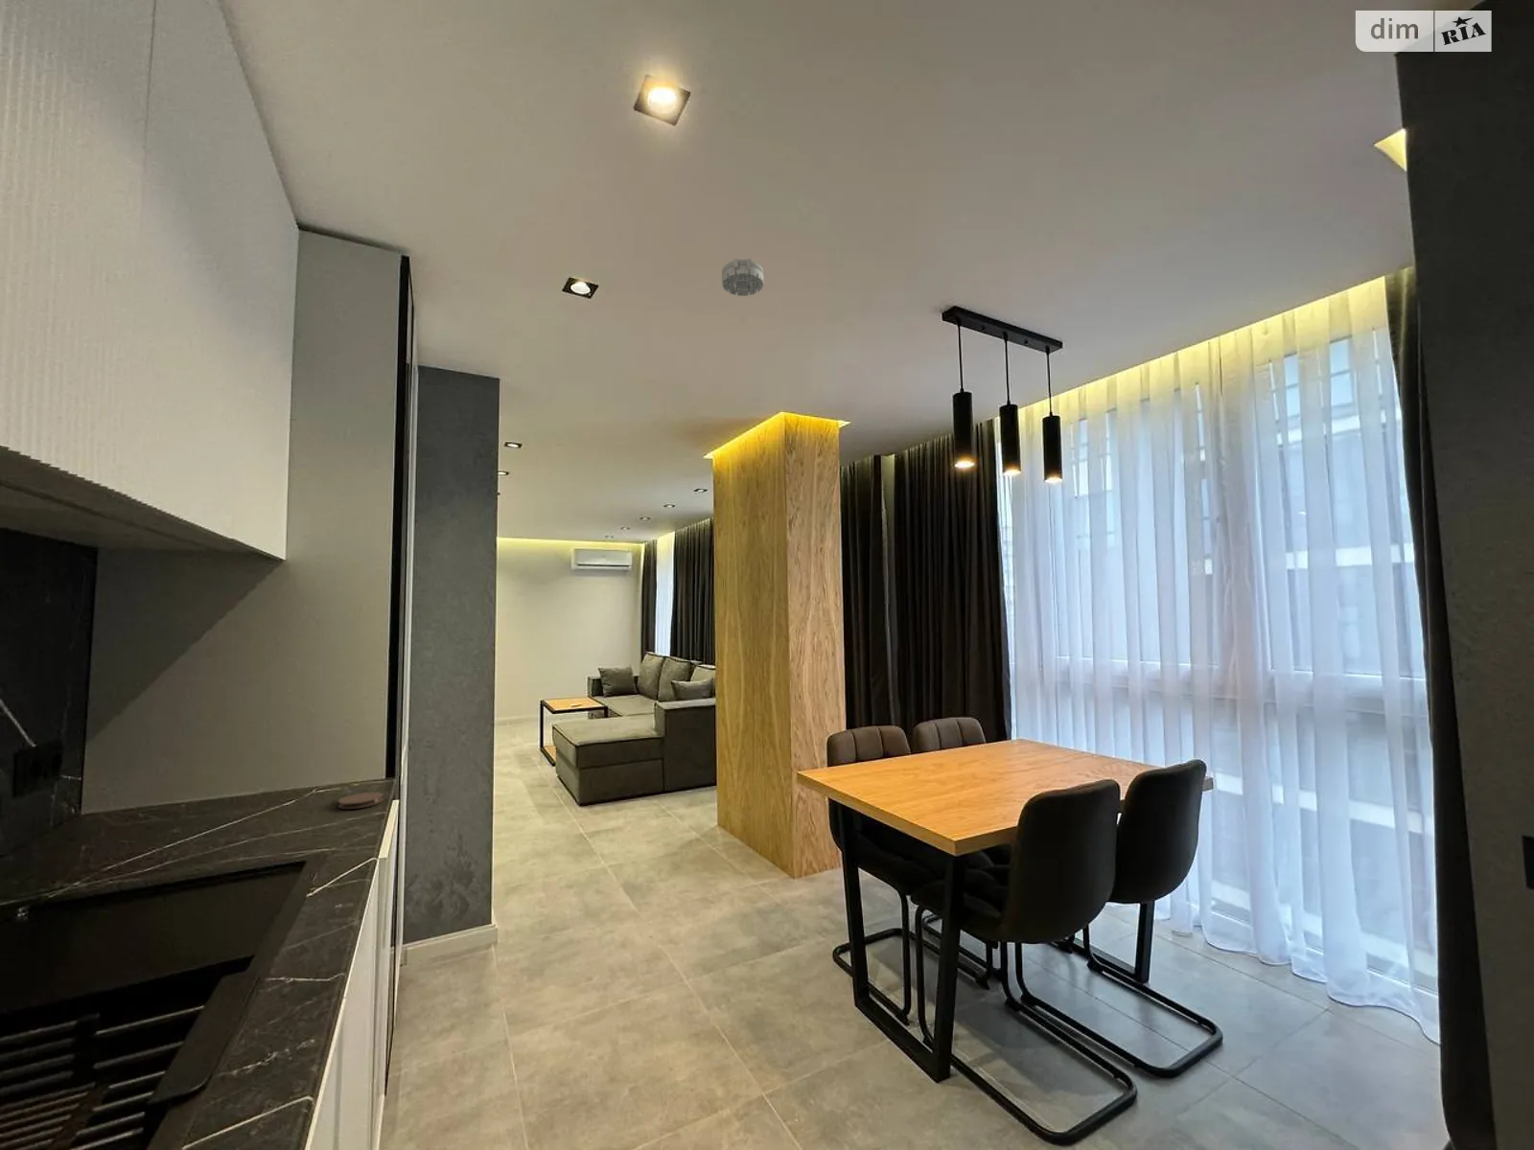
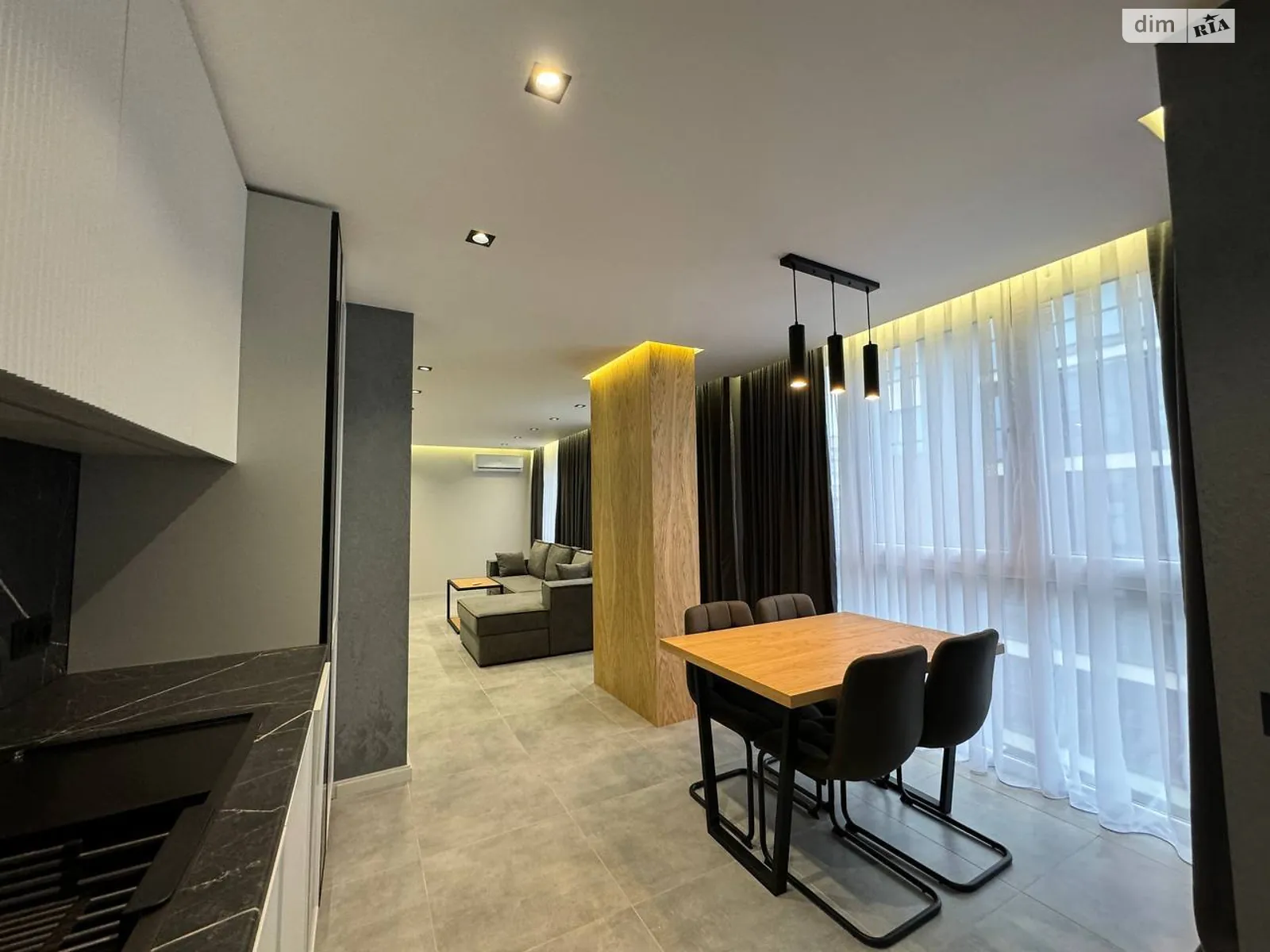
- coaster [337,791,384,809]
- smoke detector [721,257,765,297]
